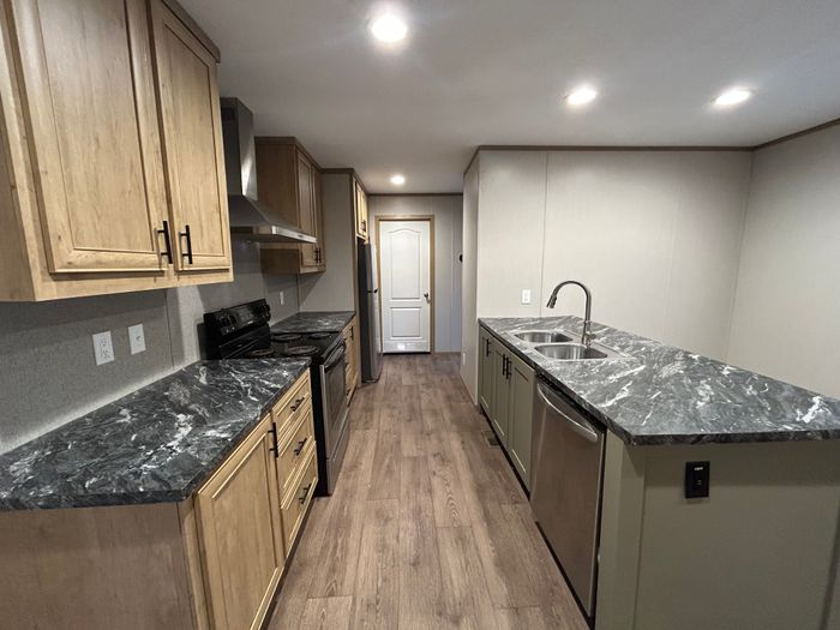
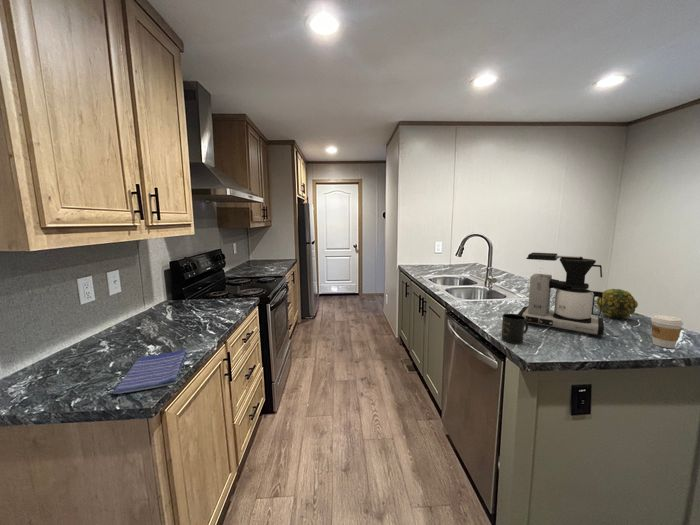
+ dish towel [112,348,188,395]
+ mug [500,313,529,345]
+ coffee maker [517,252,605,337]
+ decorative ball [595,288,639,319]
+ coffee cup [650,314,684,349]
